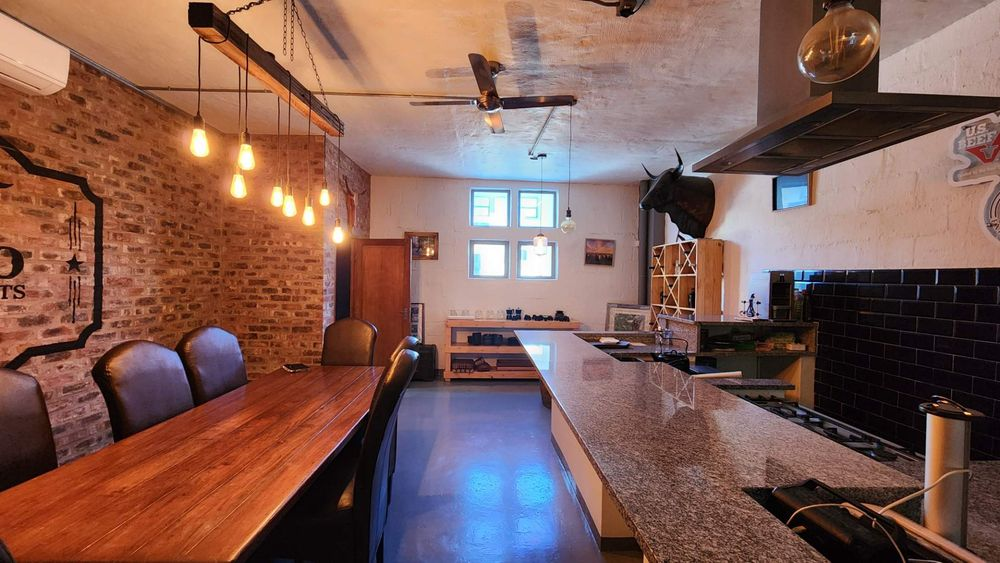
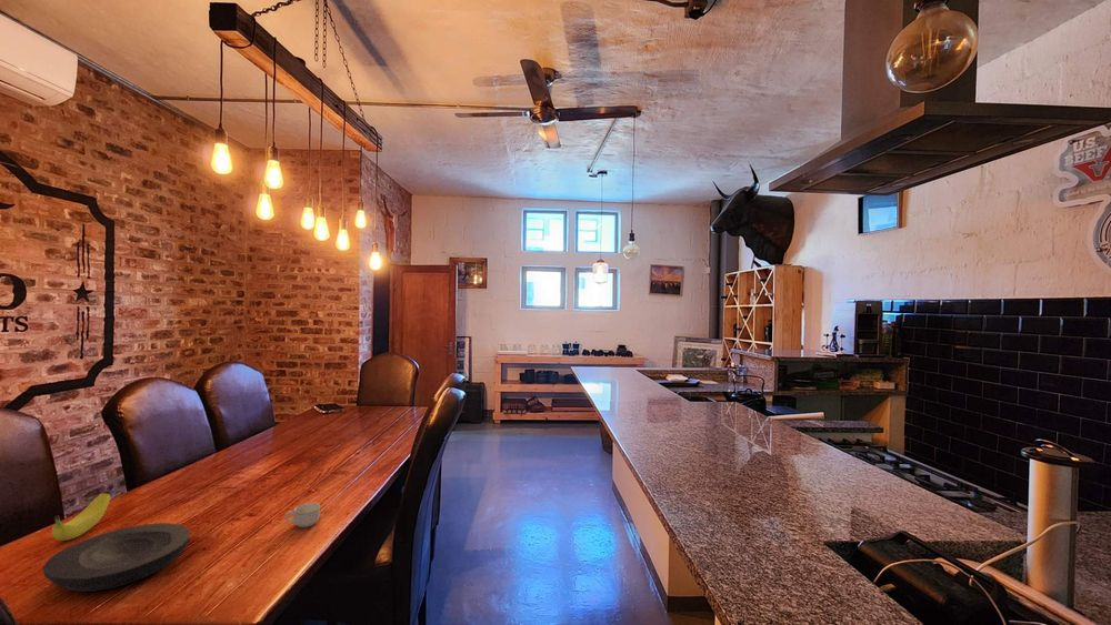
+ cup [283,502,321,528]
+ fruit [51,490,111,542]
+ plate [42,522,191,593]
